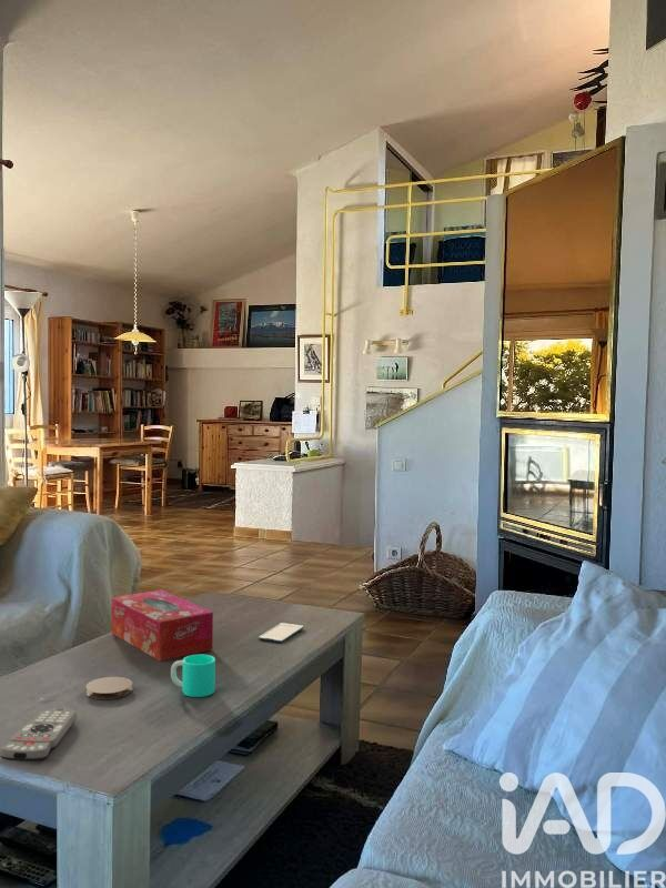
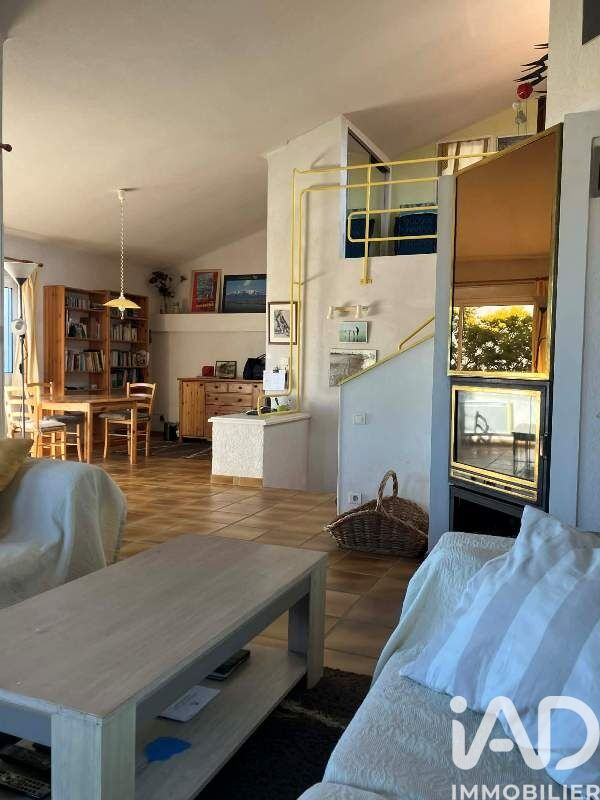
- tissue box [110,588,214,663]
- remote control [0,707,78,763]
- cup [170,654,216,698]
- smartphone [258,622,304,644]
- coaster [84,676,133,700]
